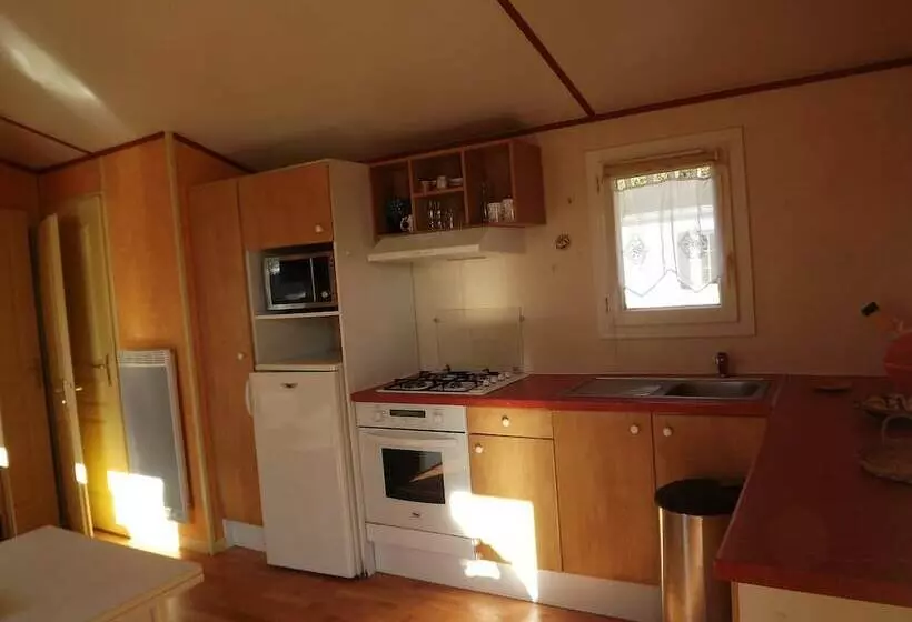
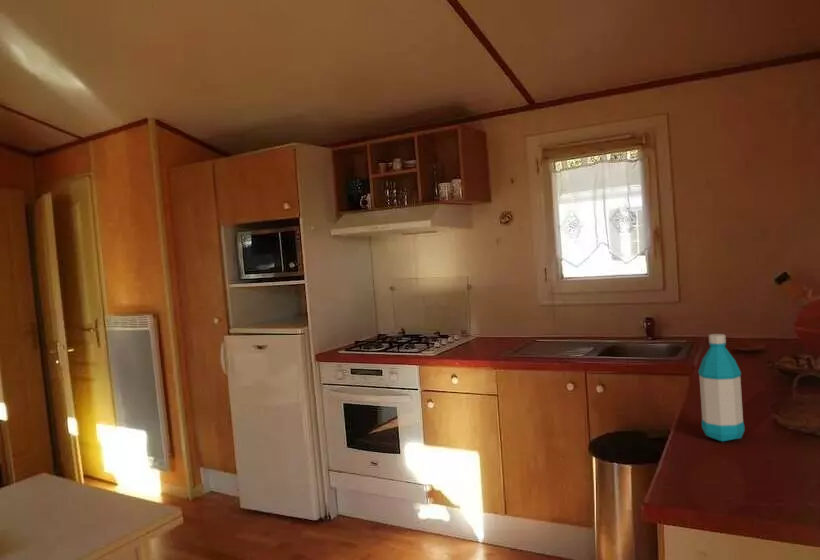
+ water bottle [697,333,746,443]
